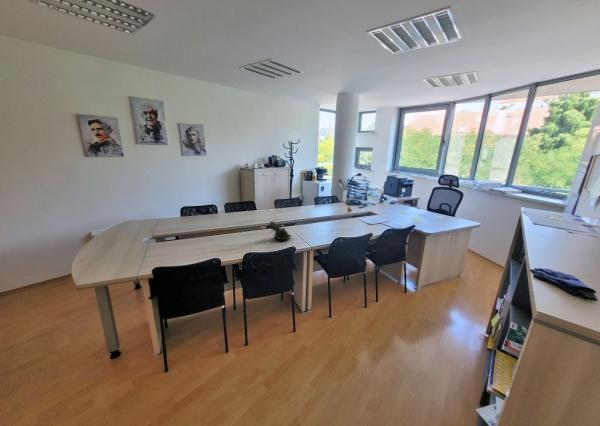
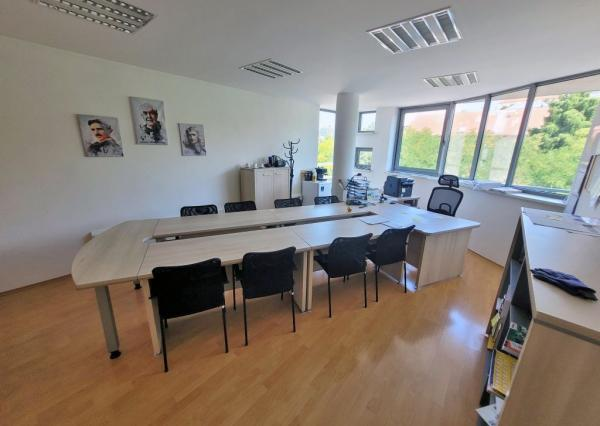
- succulent plant [267,219,292,241]
